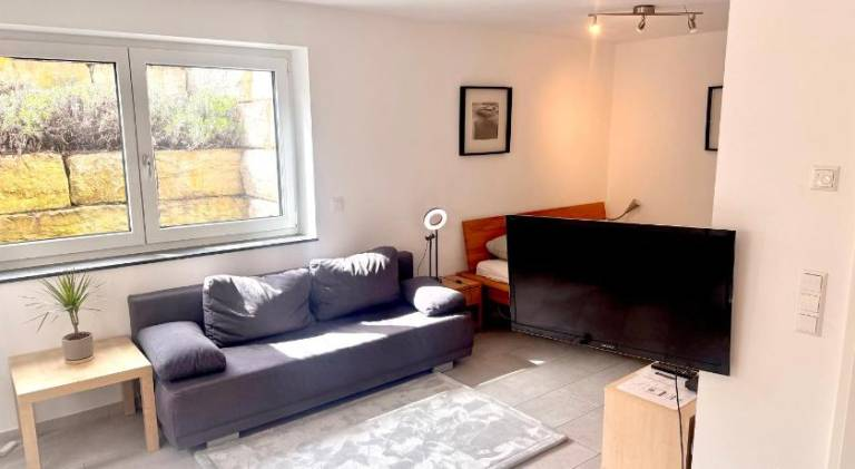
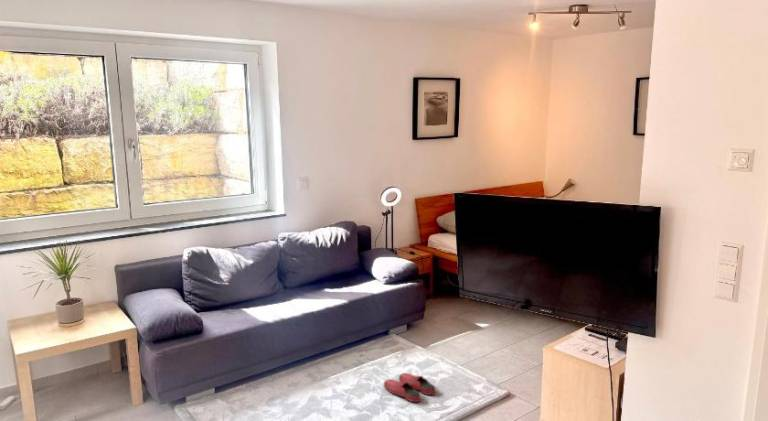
+ slippers [383,372,436,403]
